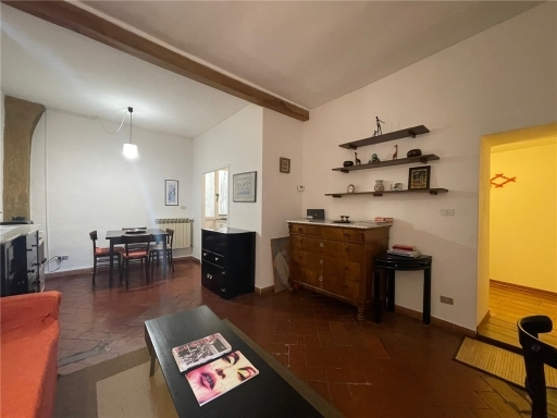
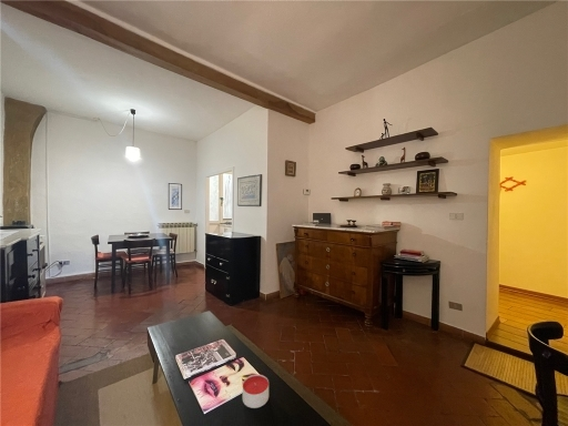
+ candle [242,373,270,409]
